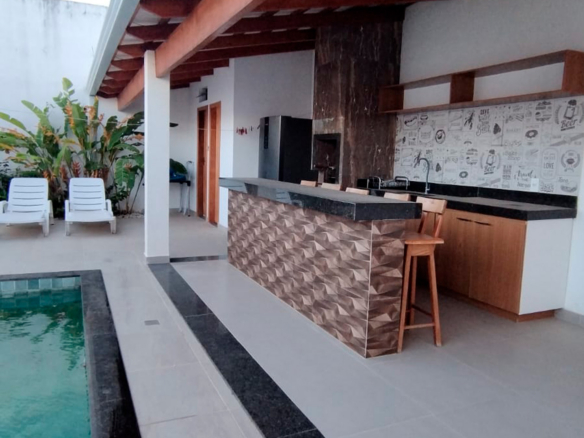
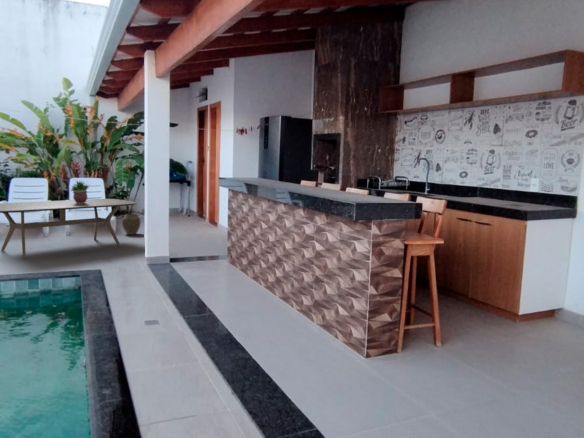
+ dining table [0,198,138,260]
+ vase [121,213,141,236]
+ potted plant [70,180,90,204]
